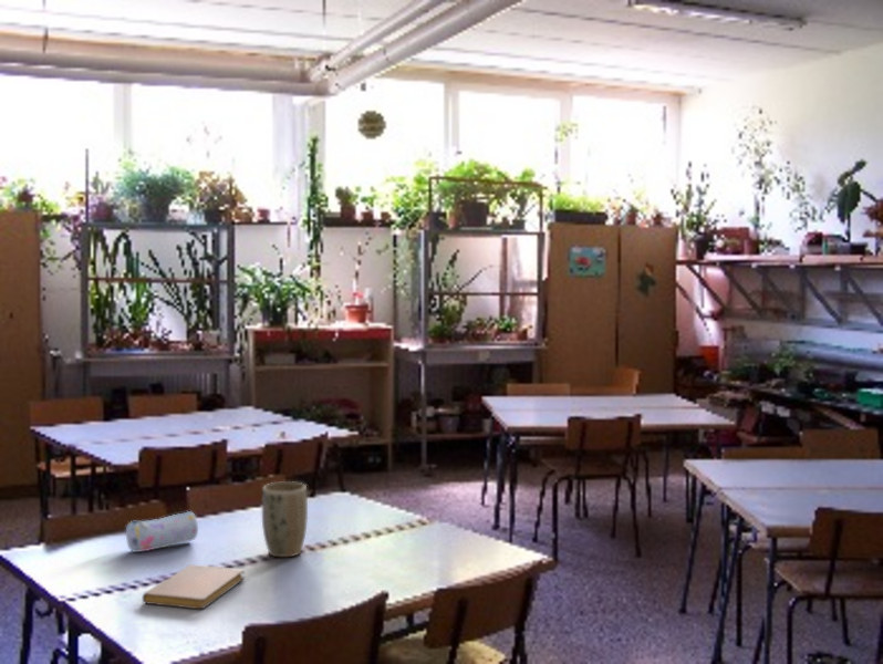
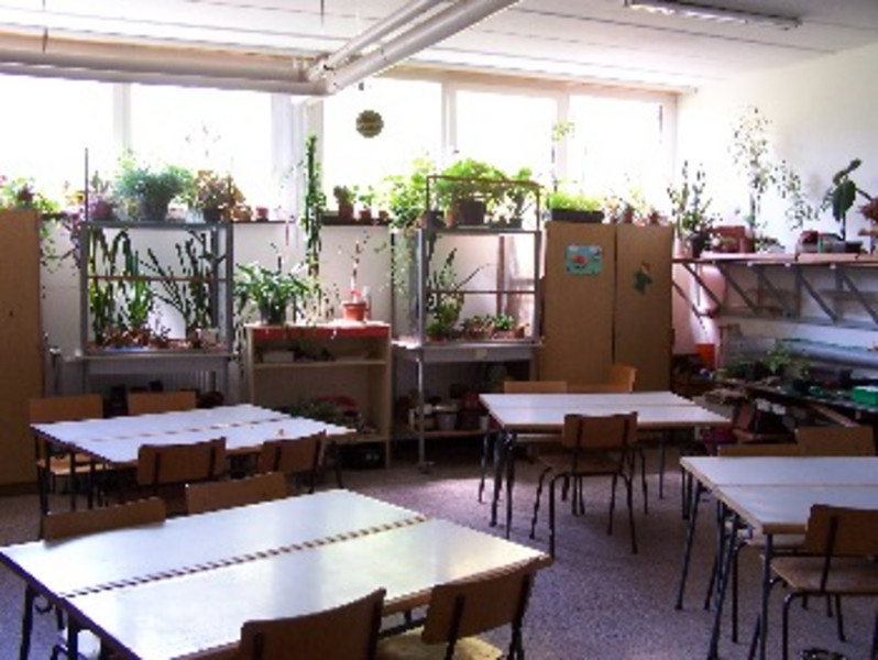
- notebook [142,563,246,610]
- plant pot [261,480,309,558]
- pencil case [125,510,199,553]
